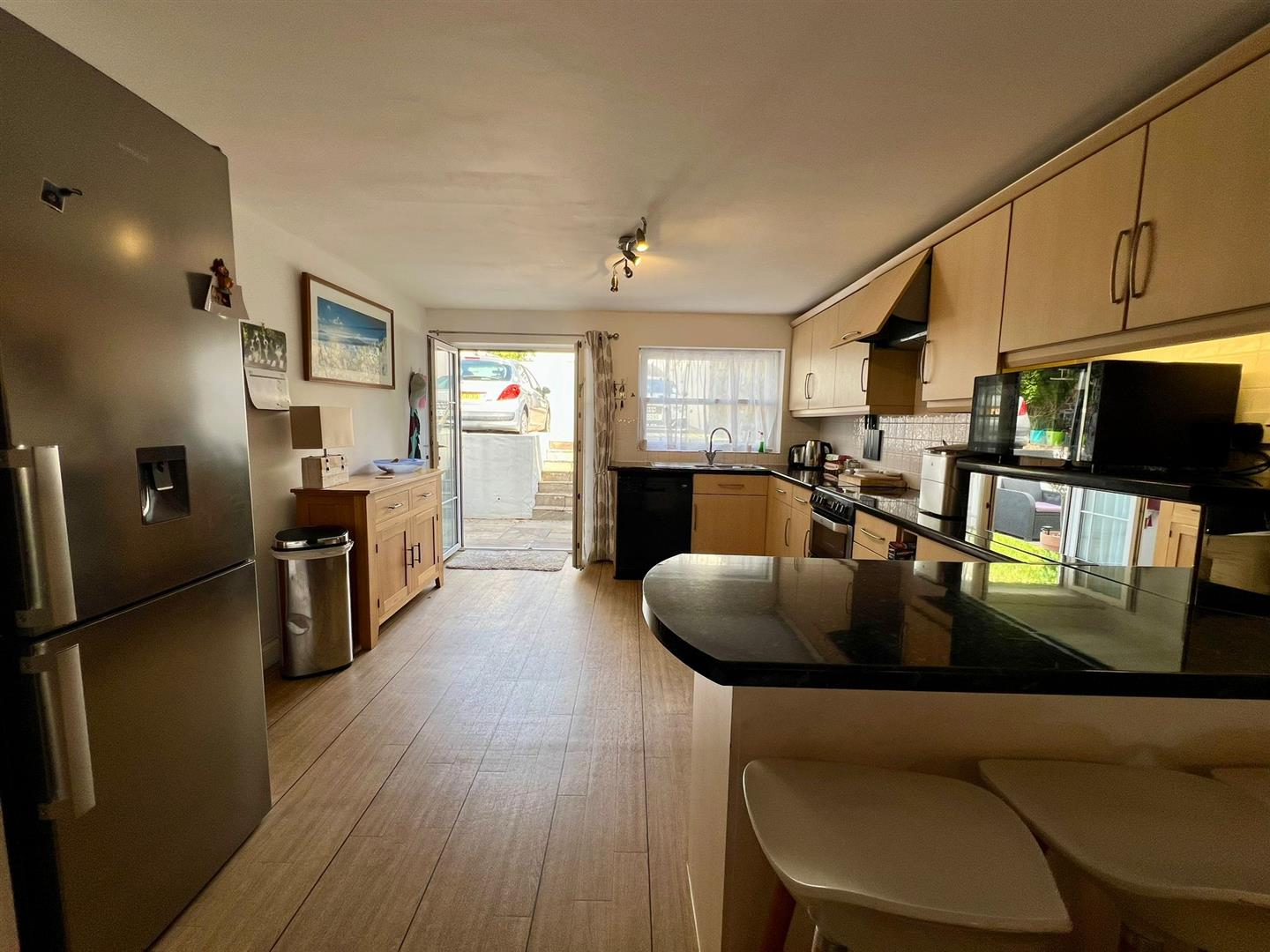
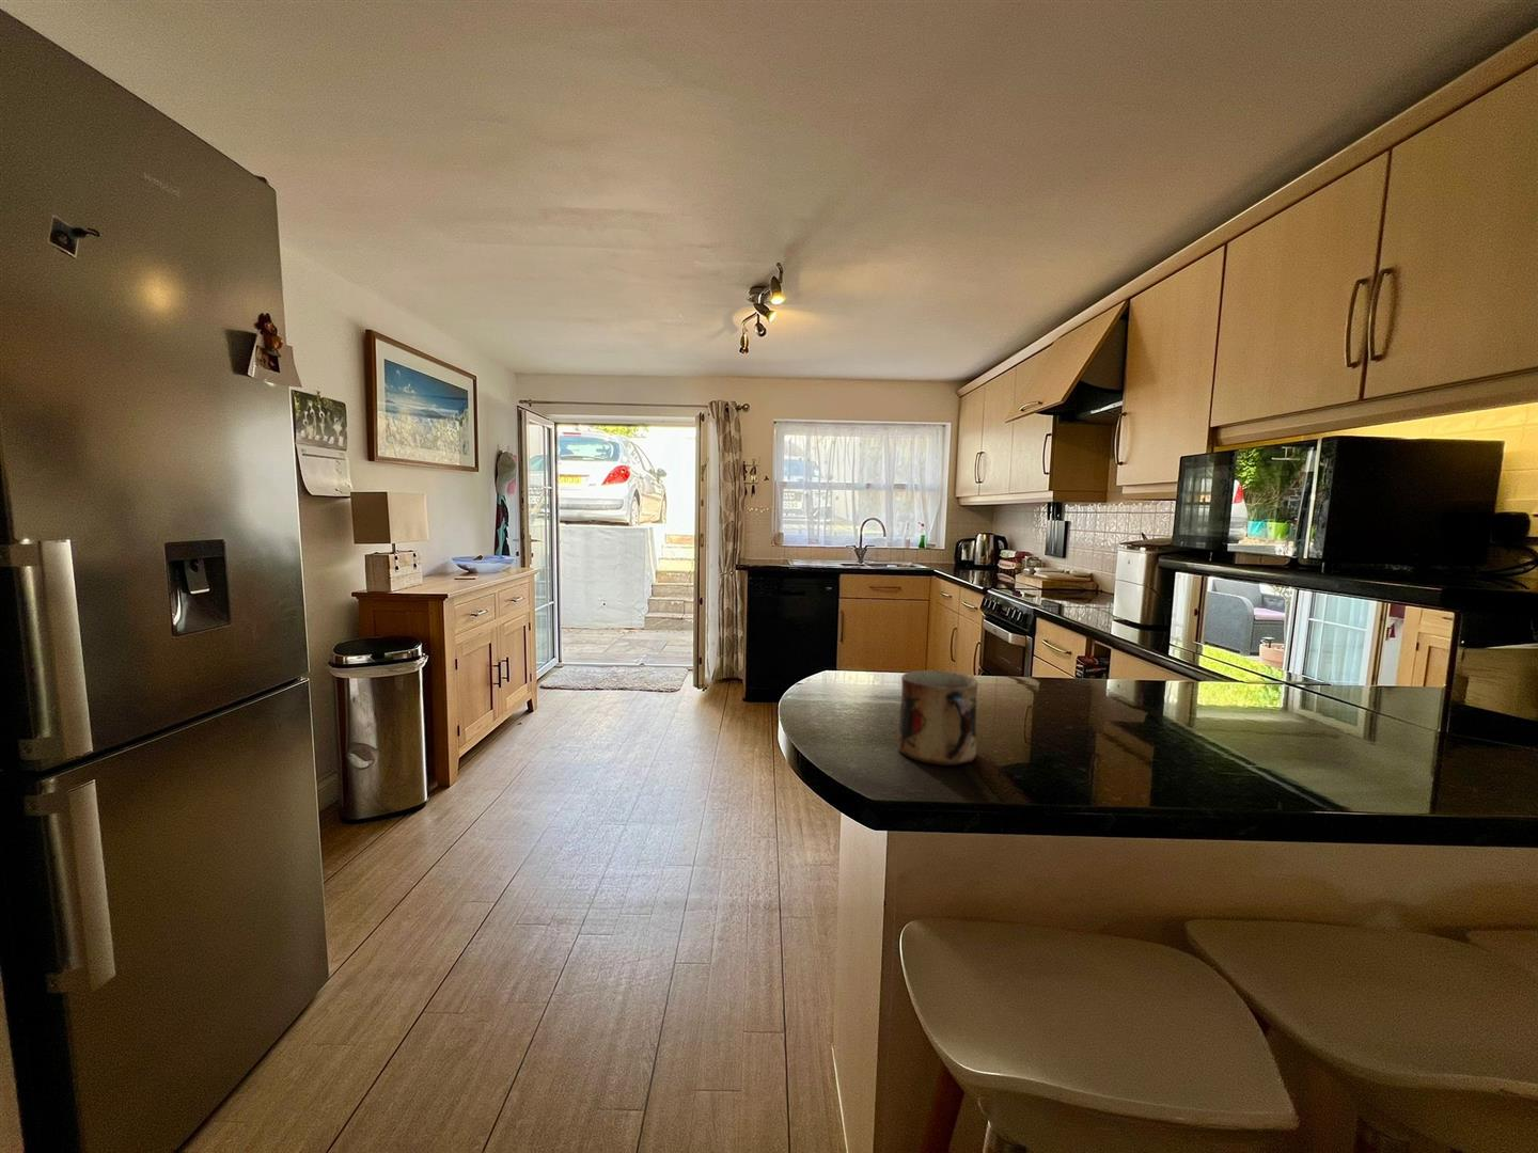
+ mug [897,670,980,767]
